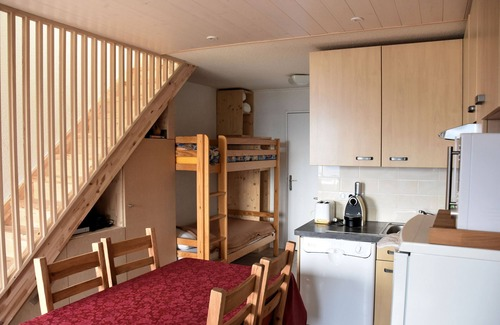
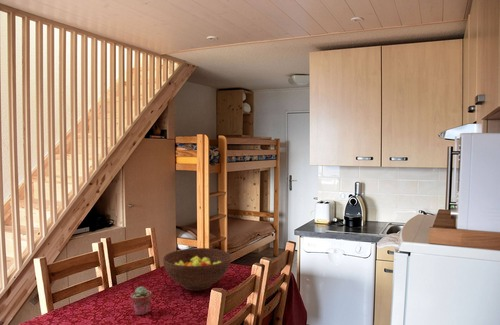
+ potted succulent [130,286,153,316]
+ fruit bowl [162,247,232,292]
